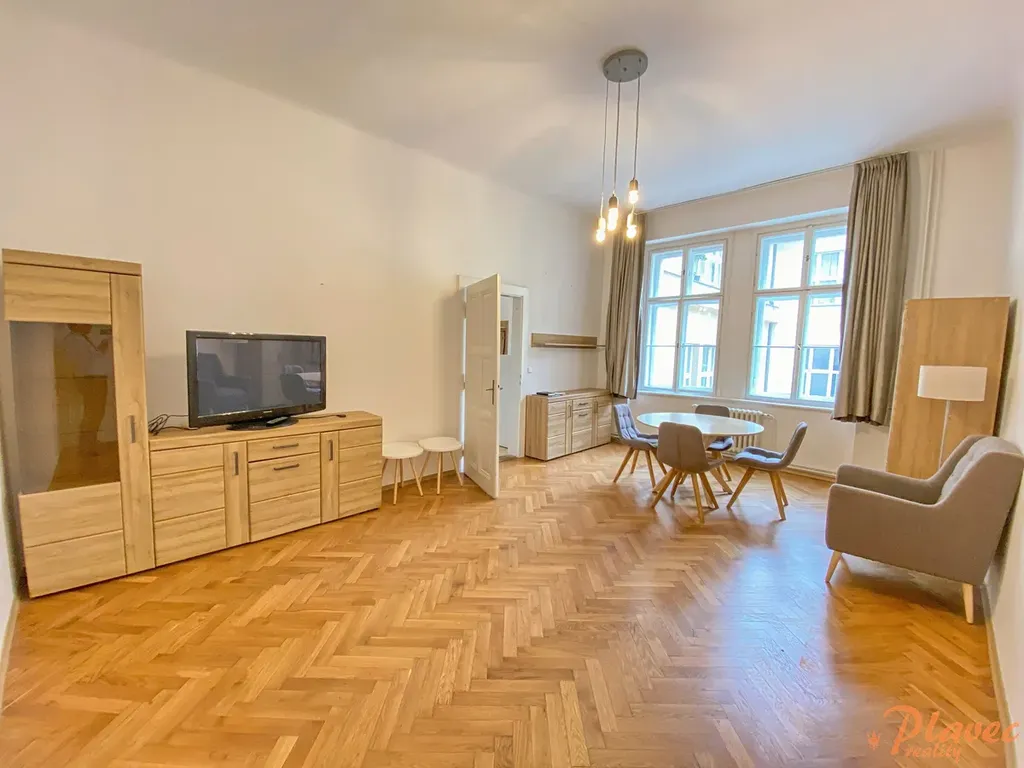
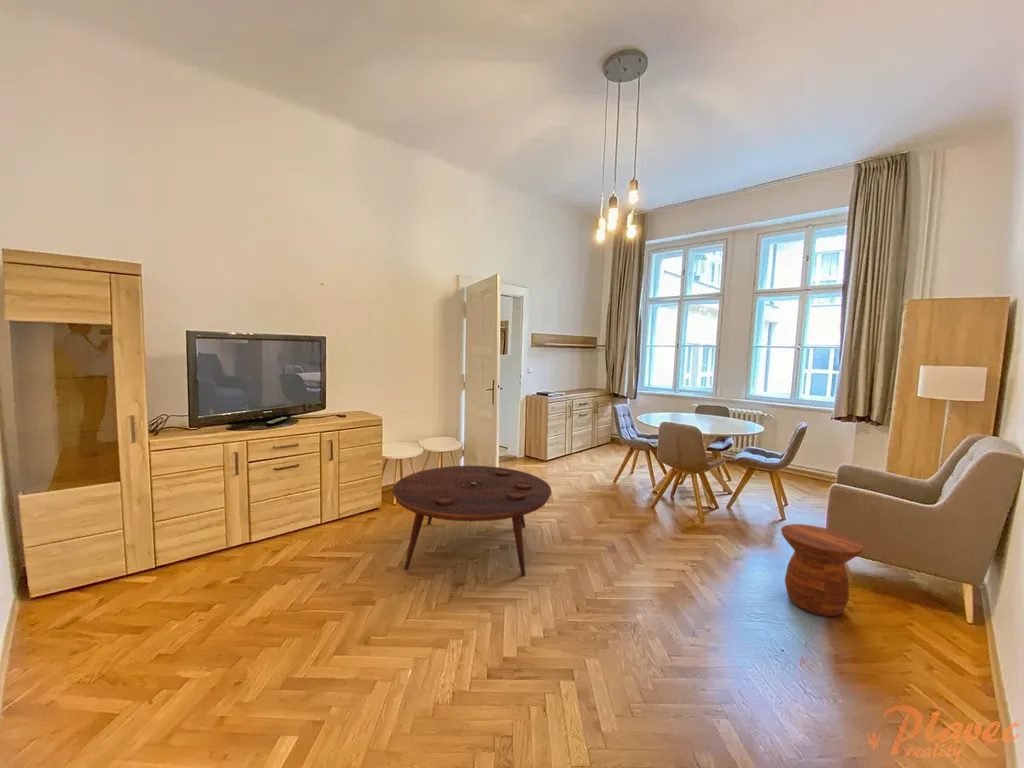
+ coffee table [391,465,553,577]
+ side table [780,523,864,617]
